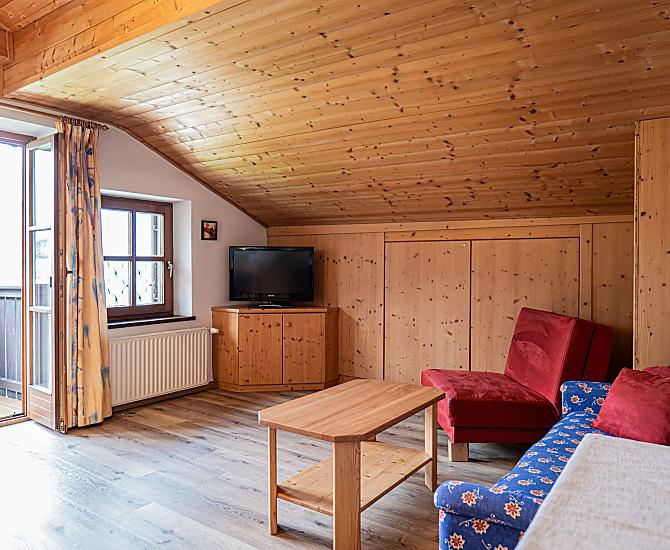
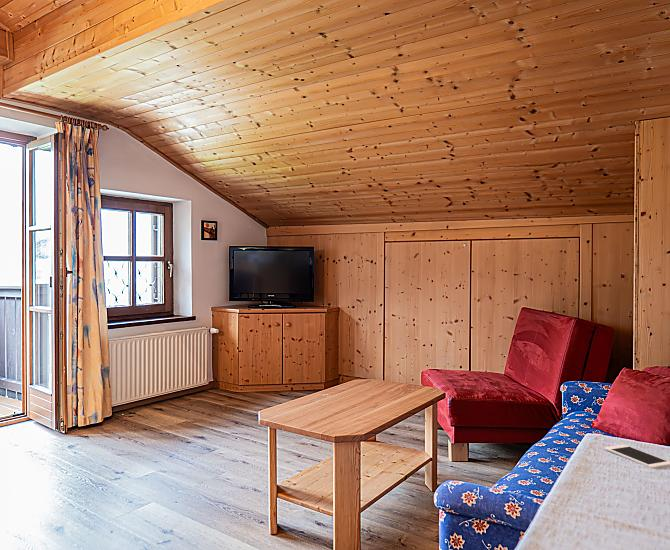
+ cell phone [604,444,670,469]
